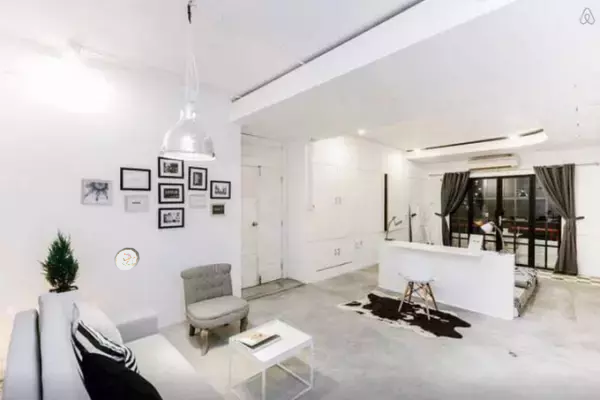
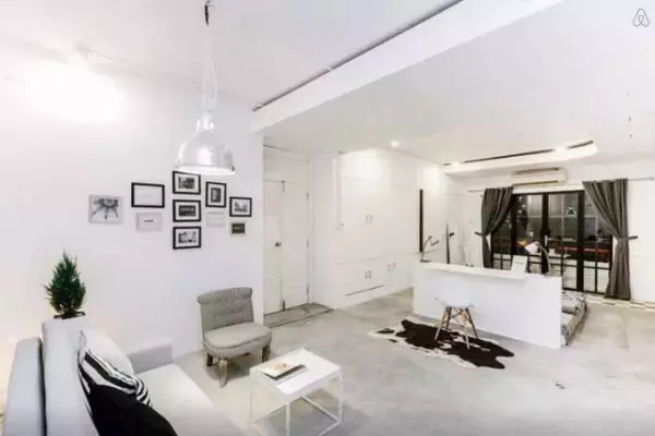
- decorative plate [113,247,141,271]
